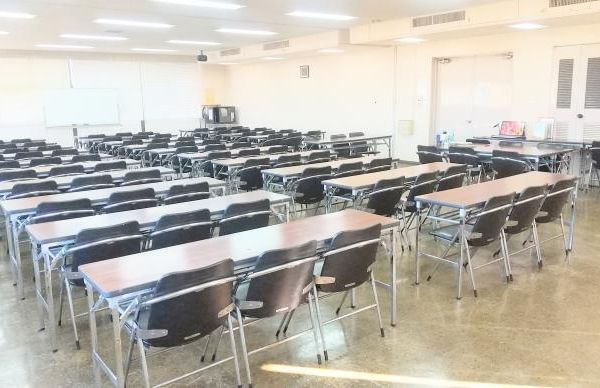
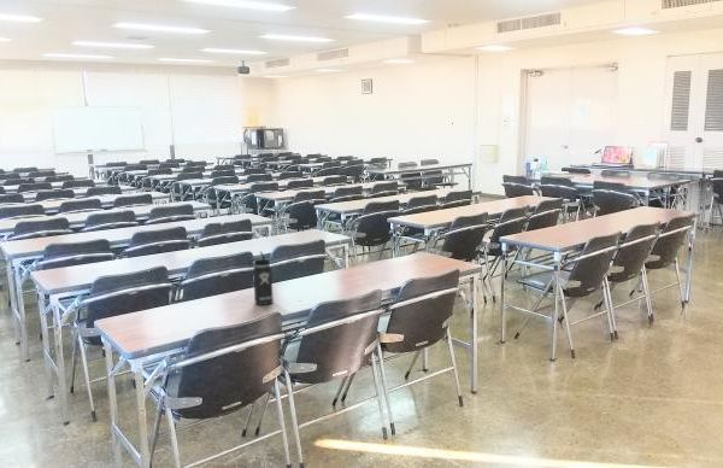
+ thermos bottle [247,251,275,306]
